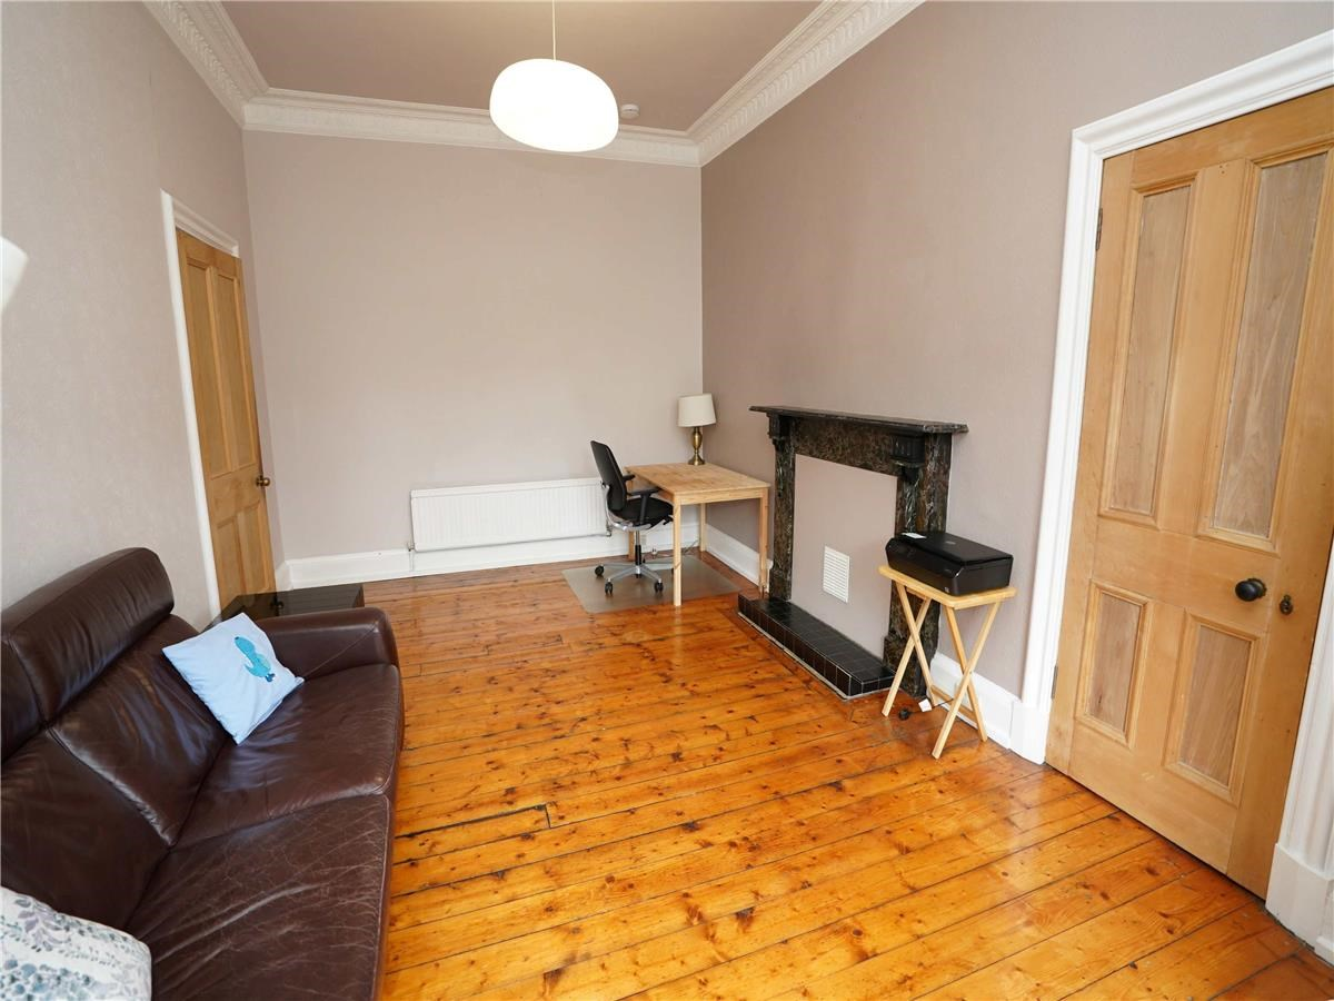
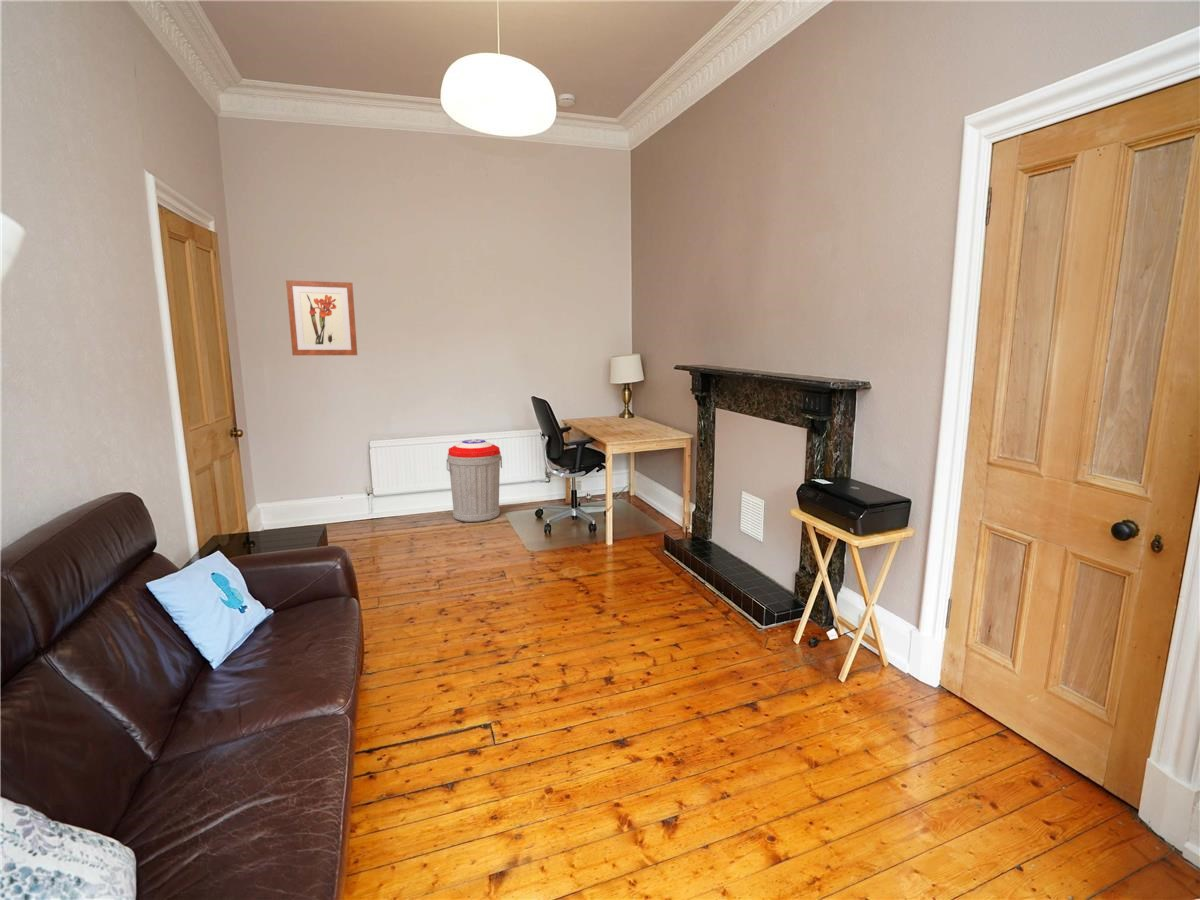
+ wall art [285,279,358,356]
+ trash can [446,439,503,523]
